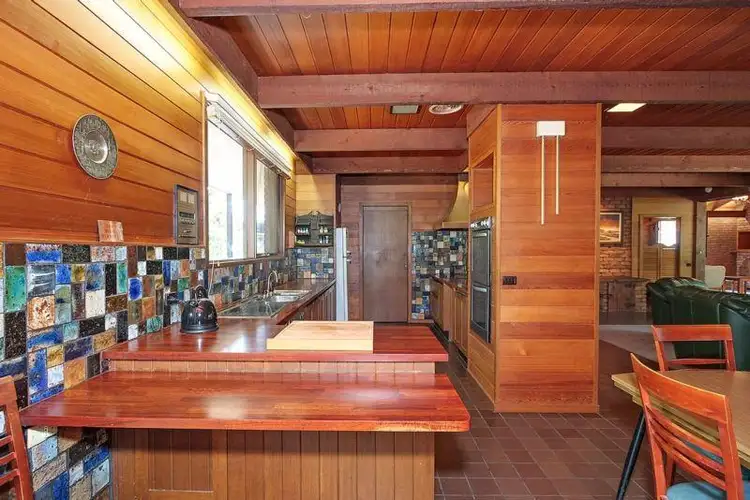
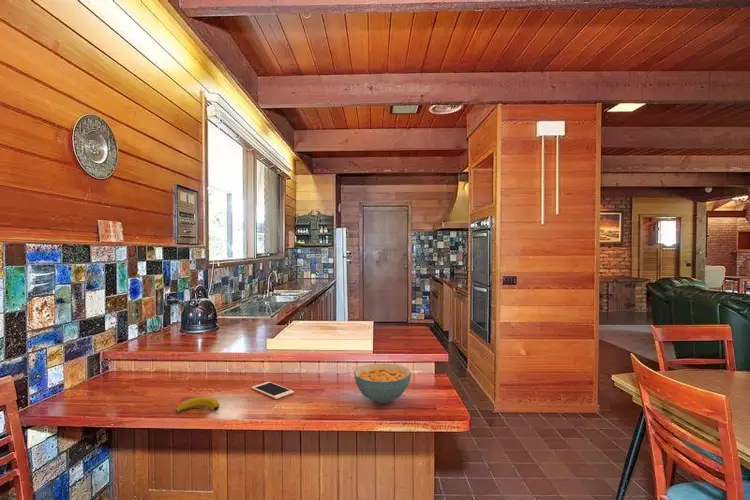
+ banana [175,396,220,414]
+ cell phone [251,381,295,400]
+ cereal bowl [353,363,412,404]
